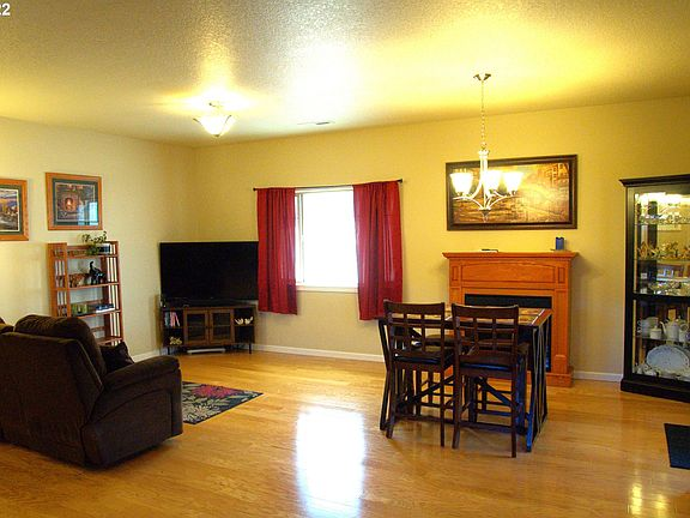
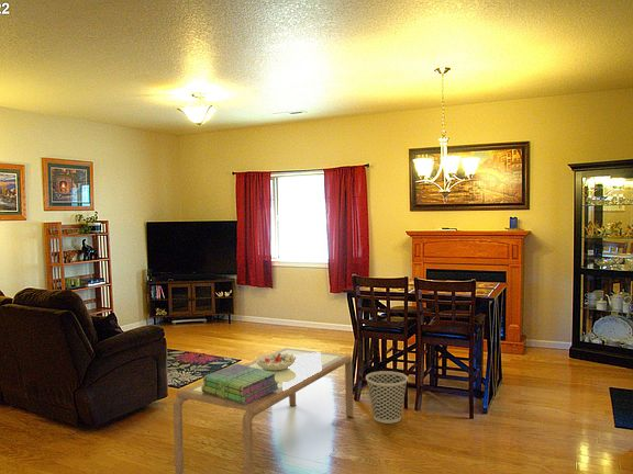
+ decorative bowl [254,352,297,371]
+ stack of books [201,362,279,405]
+ wastebasket [365,370,409,425]
+ coffee table [173,347,355,474]
